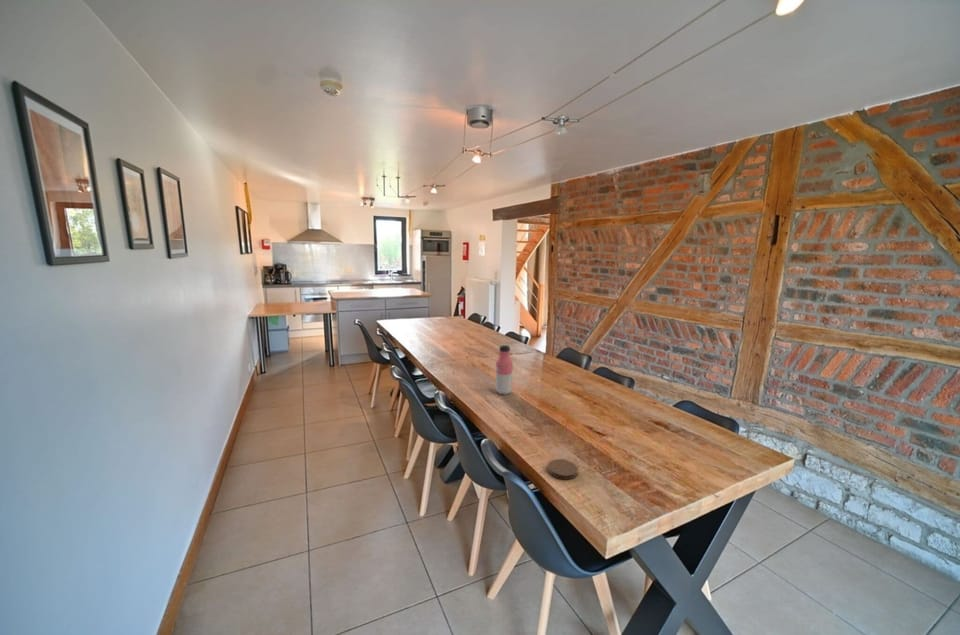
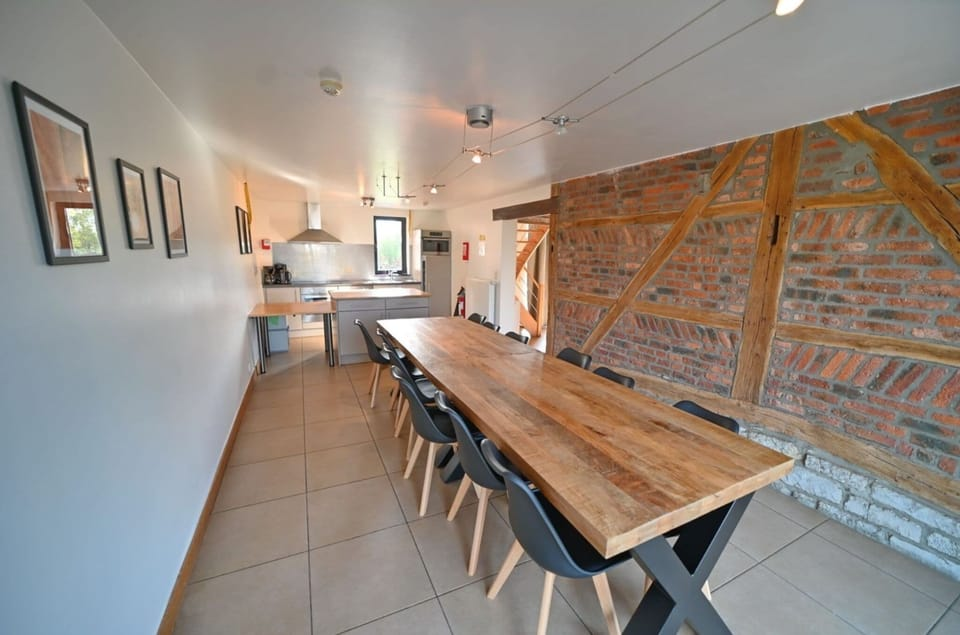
- water bottle [494,344,514,396]
- coaster [547,458,579,480]
